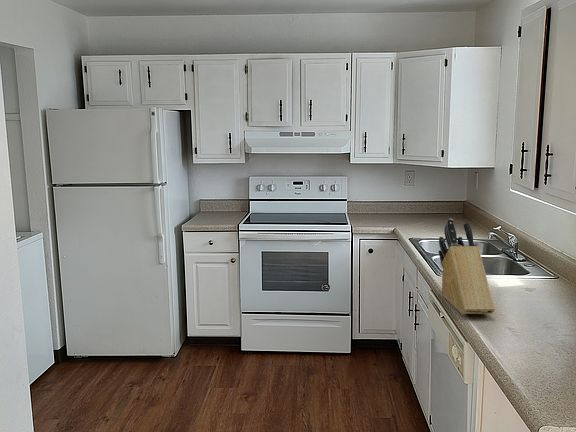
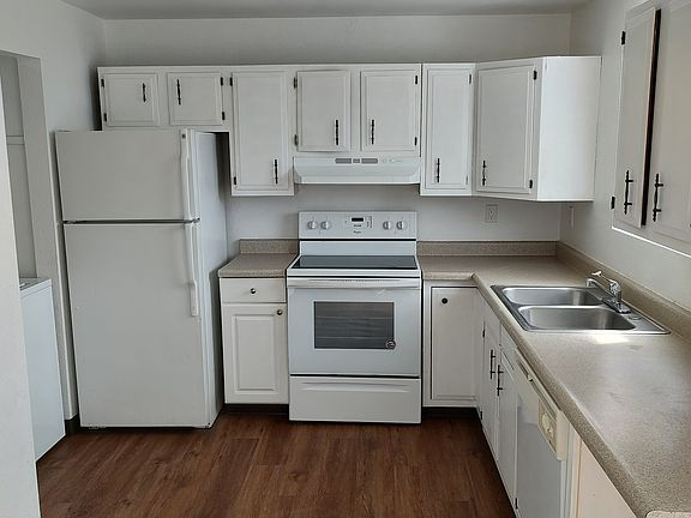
- knife block [438,218,496,315]
